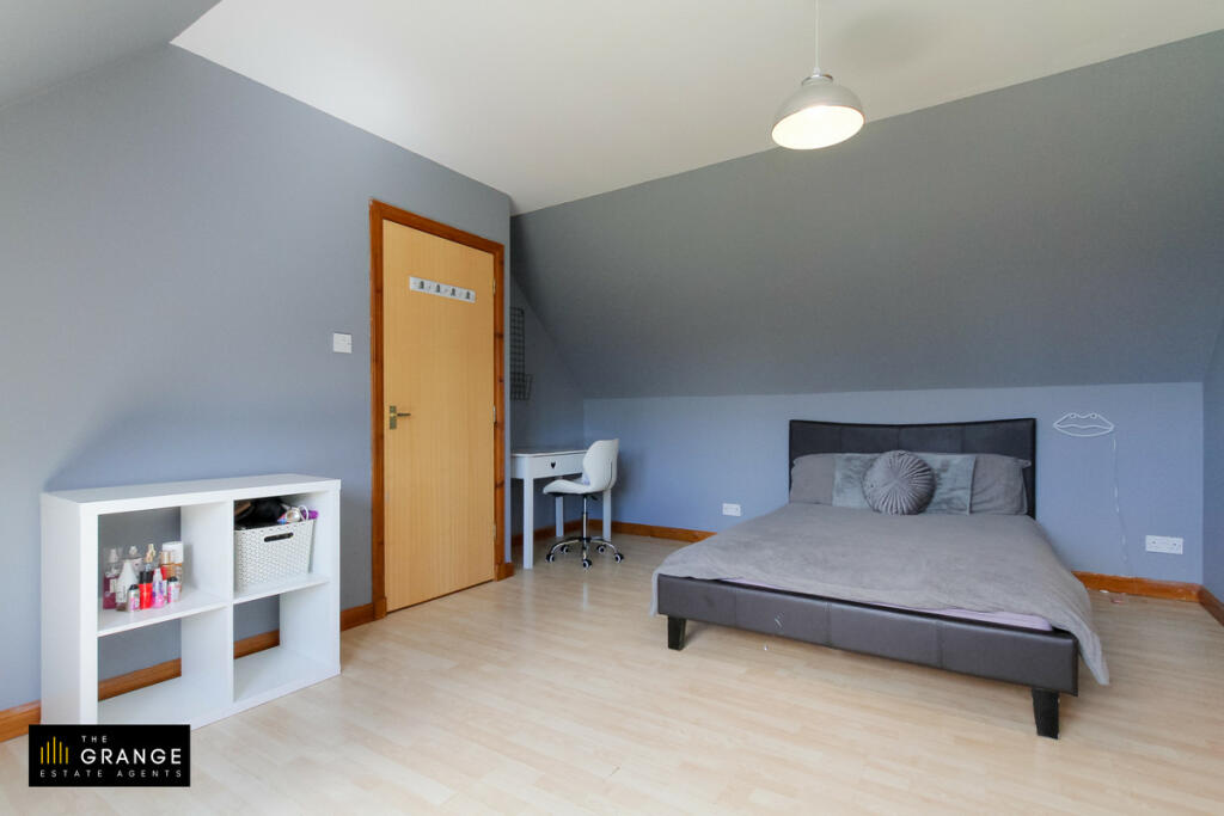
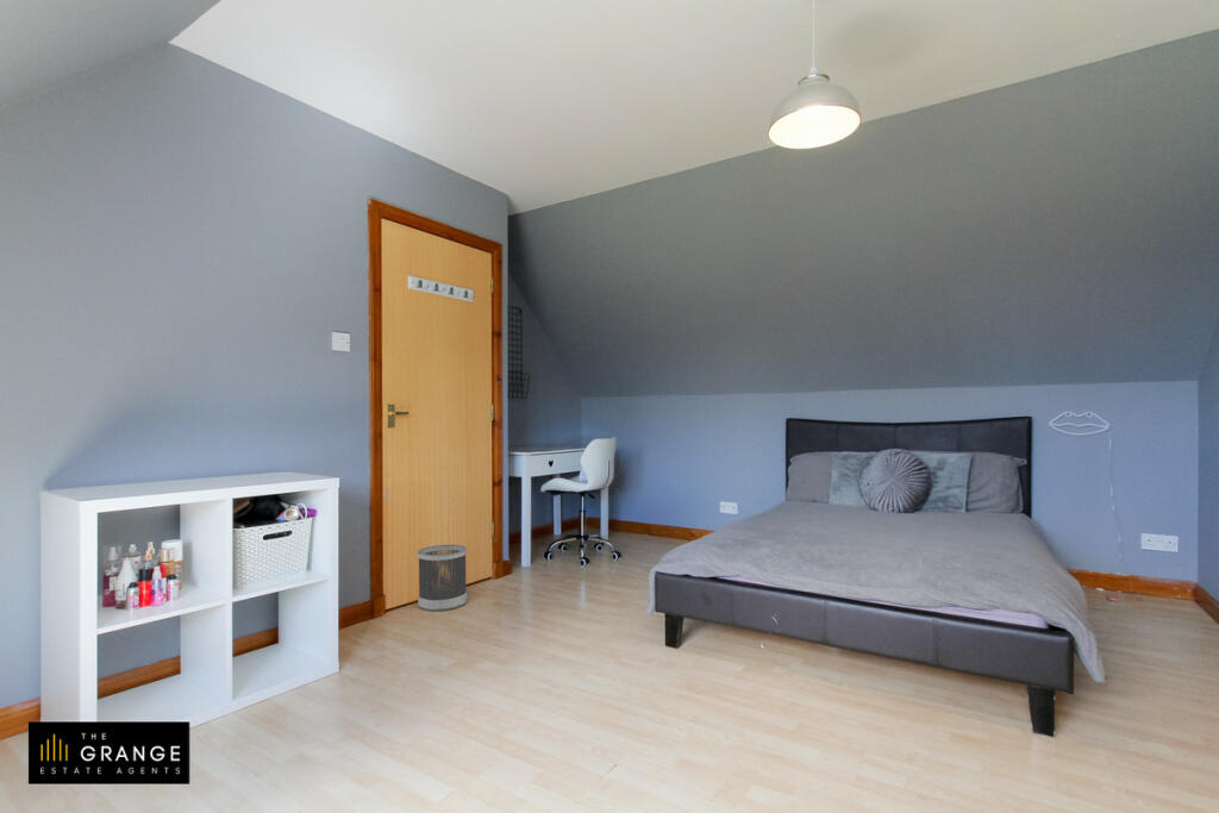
+ wastebasket [417,544,468,612]
